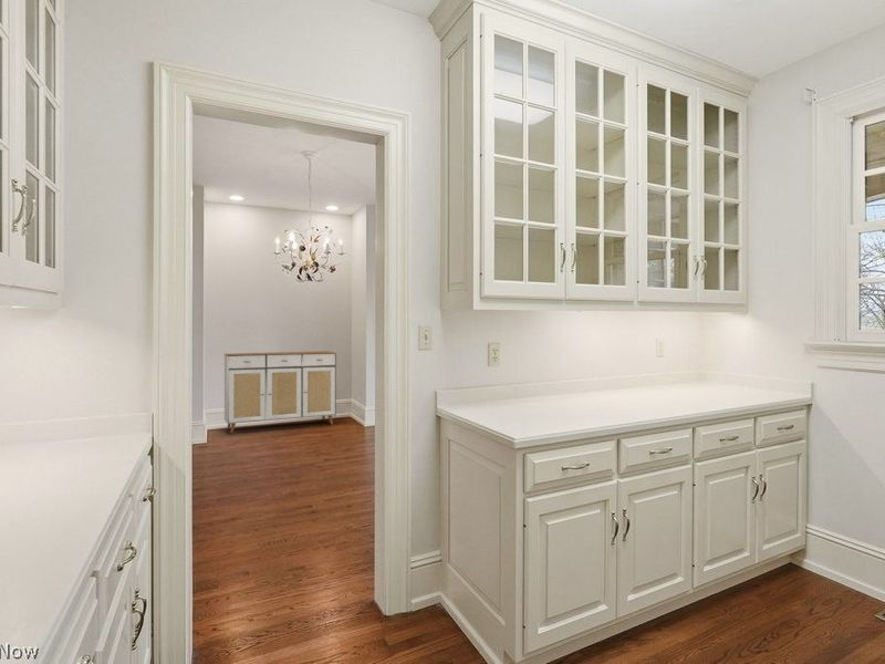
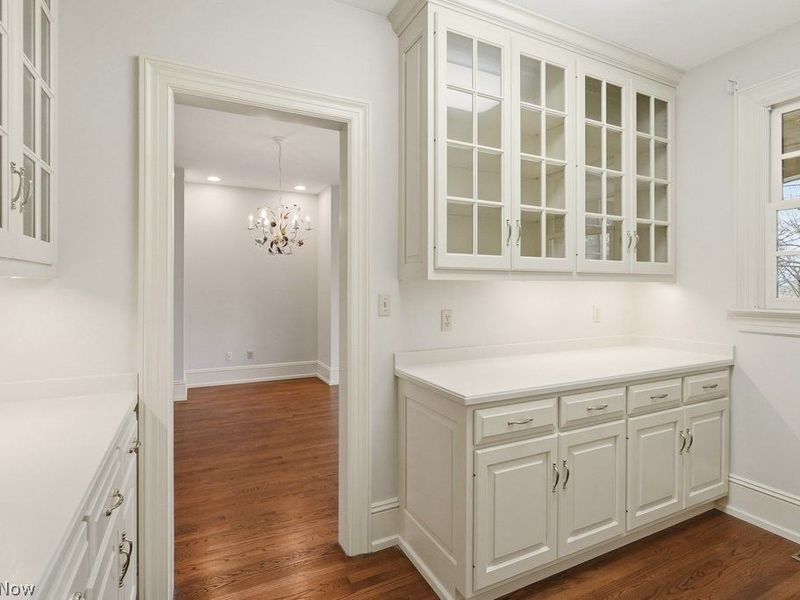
- sideboard [223,350,337,435]
